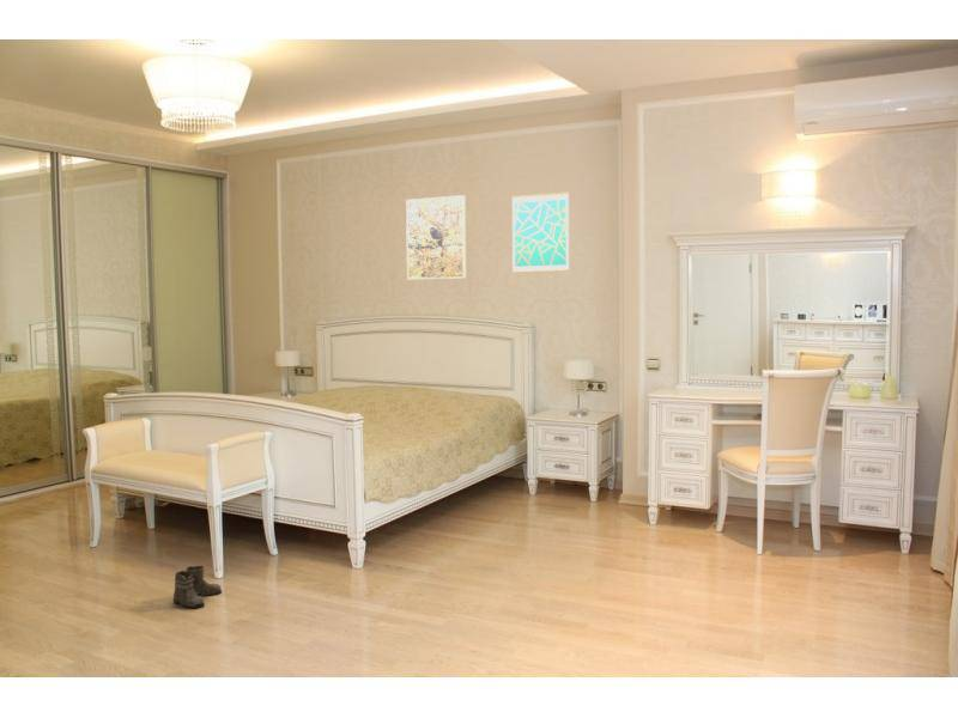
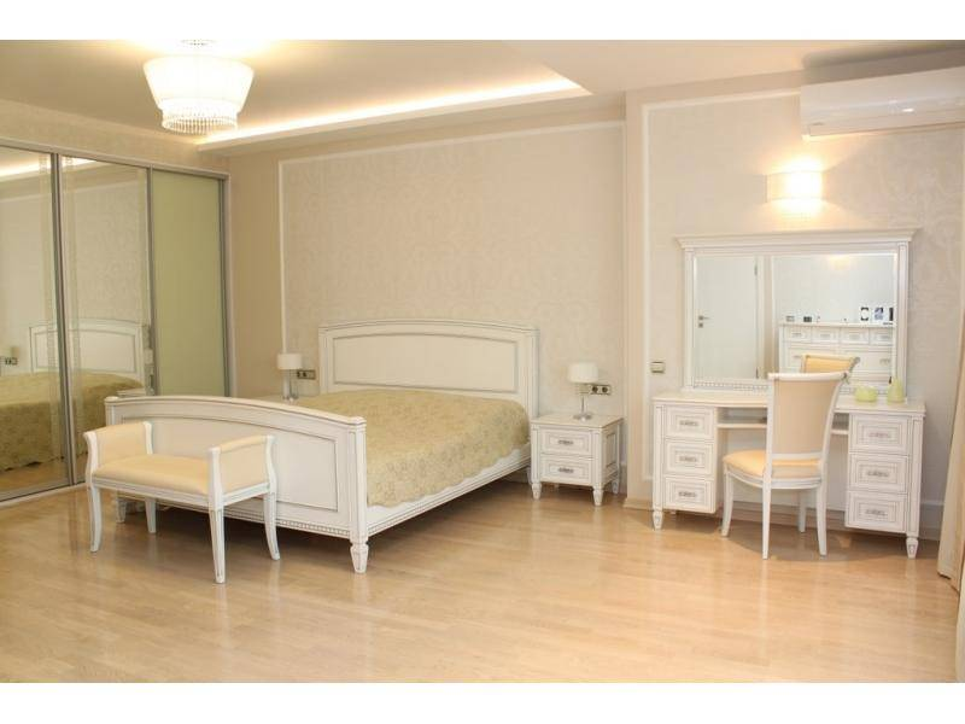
- boots [171,565,223,609]
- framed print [405,194,467,280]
- wall art [510,191,570,274]
